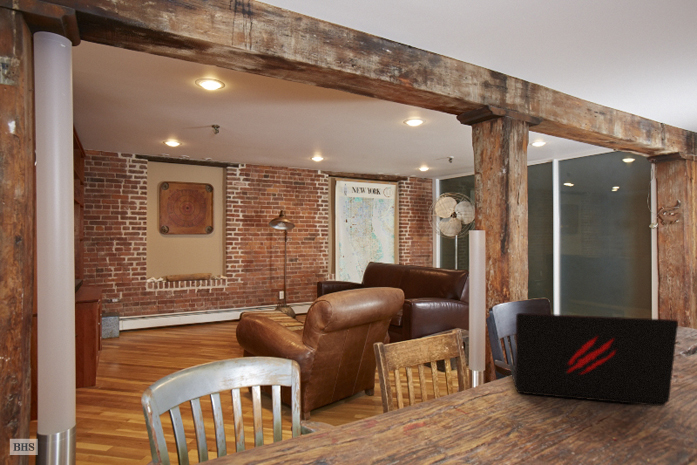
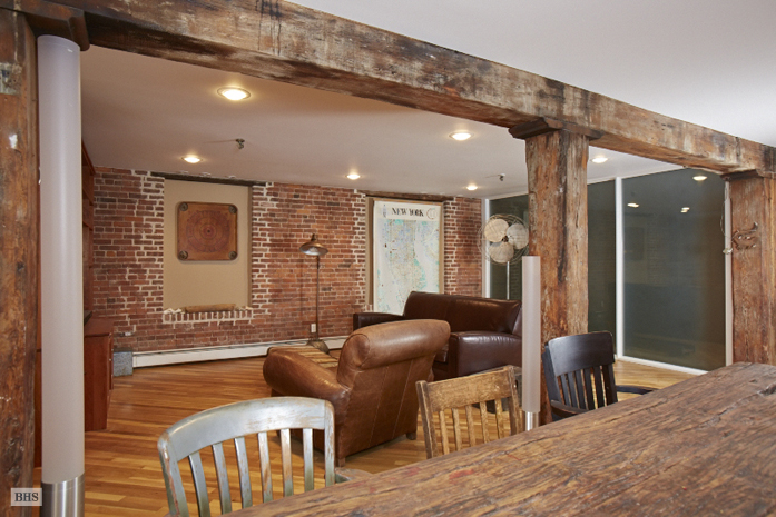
- laptop [509,312,679,407]
